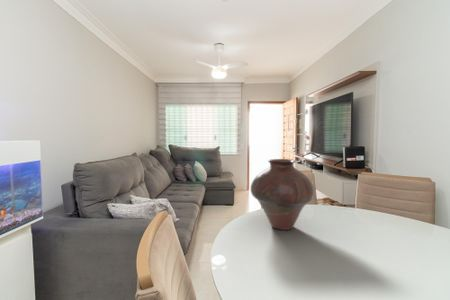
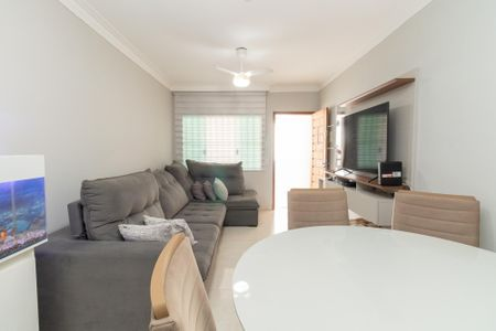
- vase [250,158,315,231]
